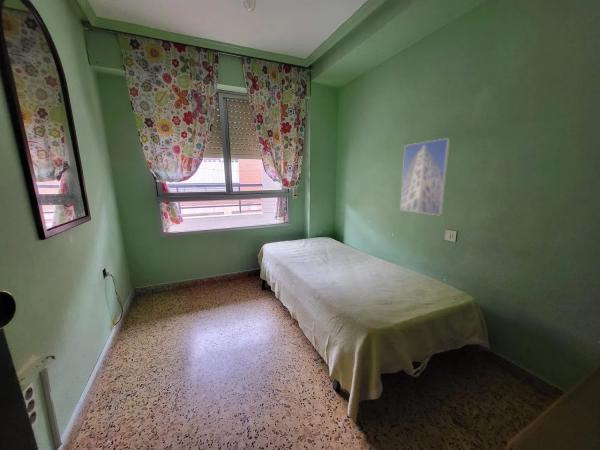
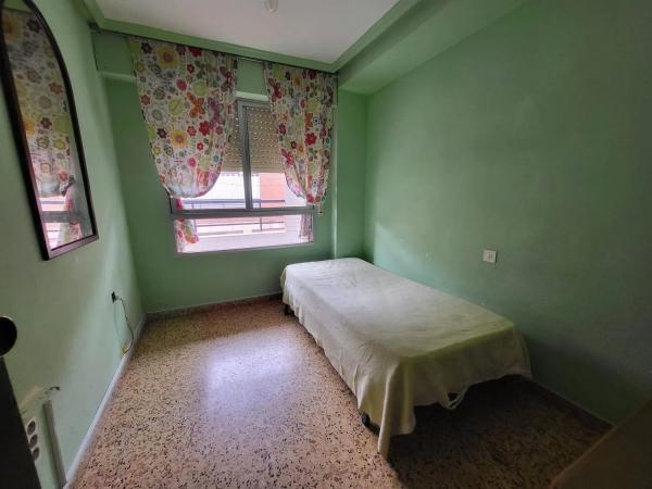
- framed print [399,137,451,216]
